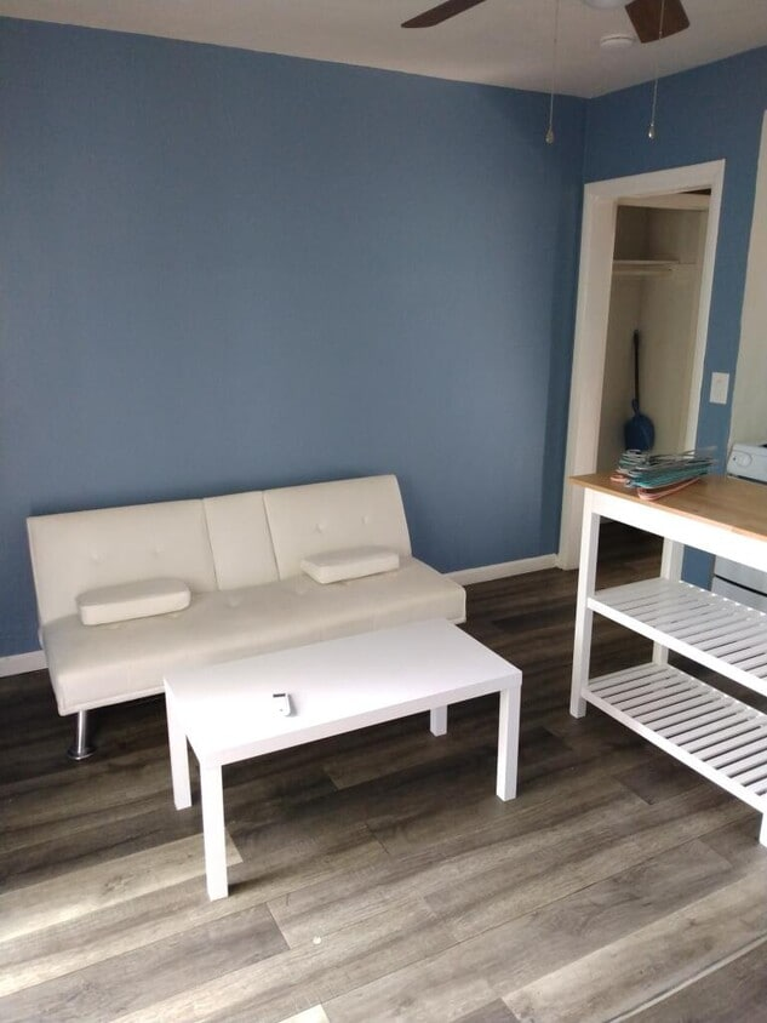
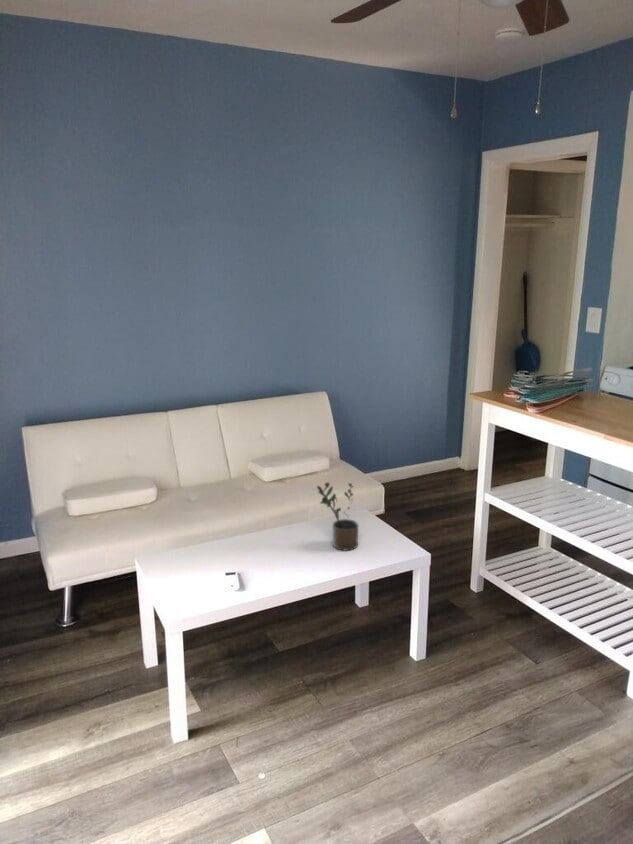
+ potted plant [316,481,360,552]
